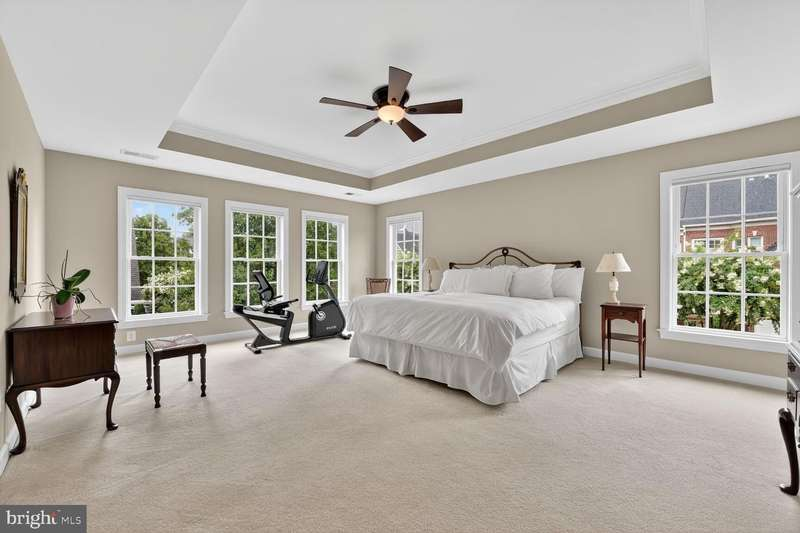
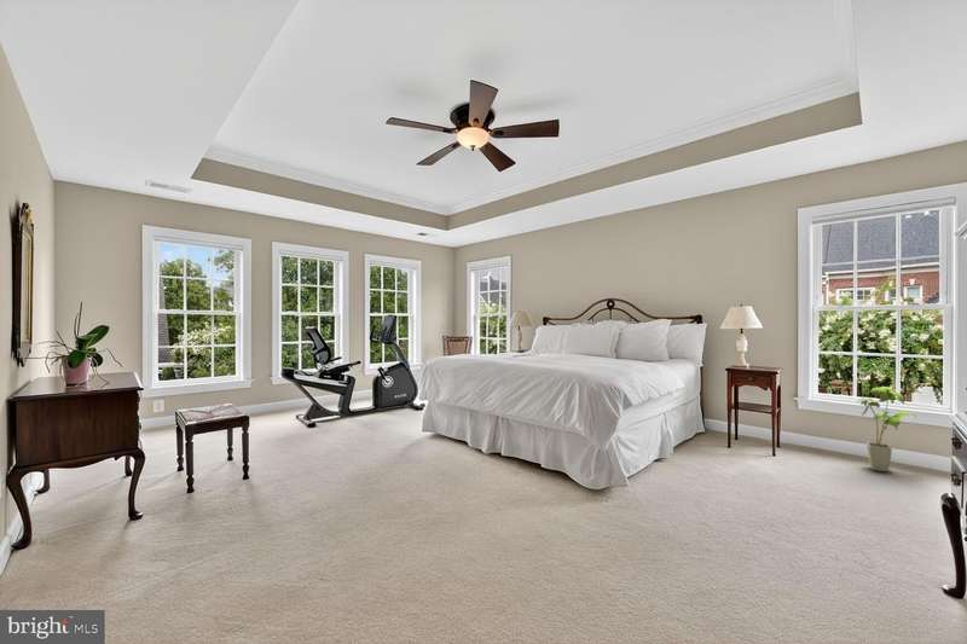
+ house plant [856,385,917,474]
